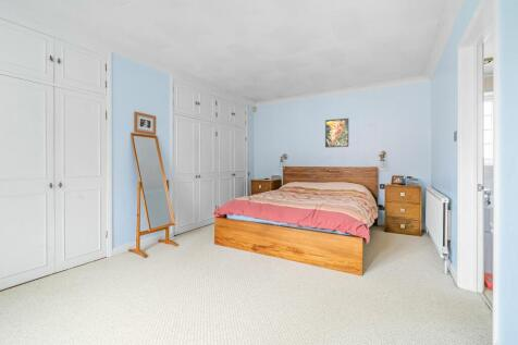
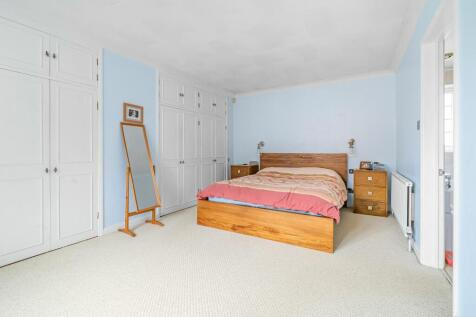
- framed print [324,118,349,149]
